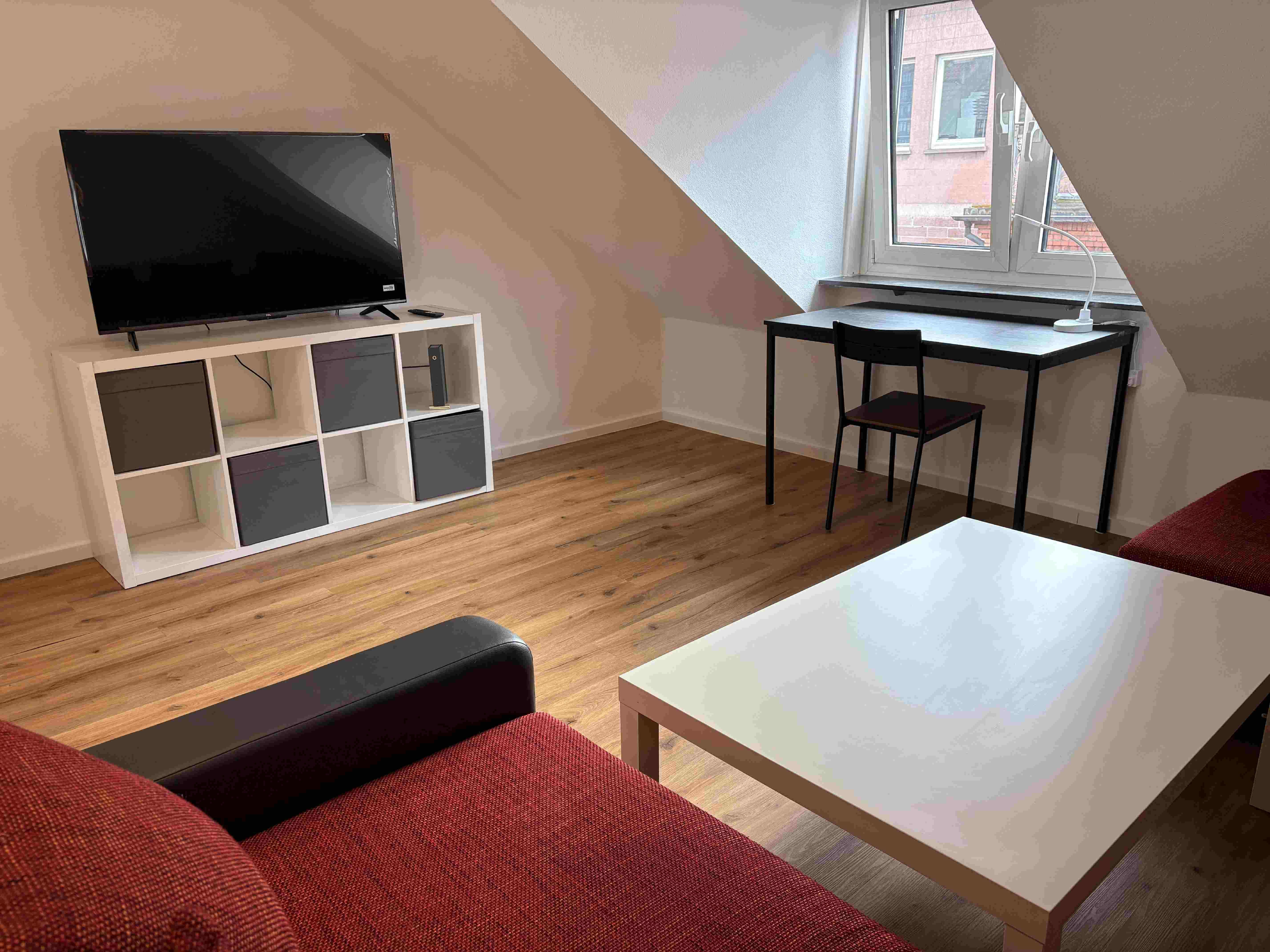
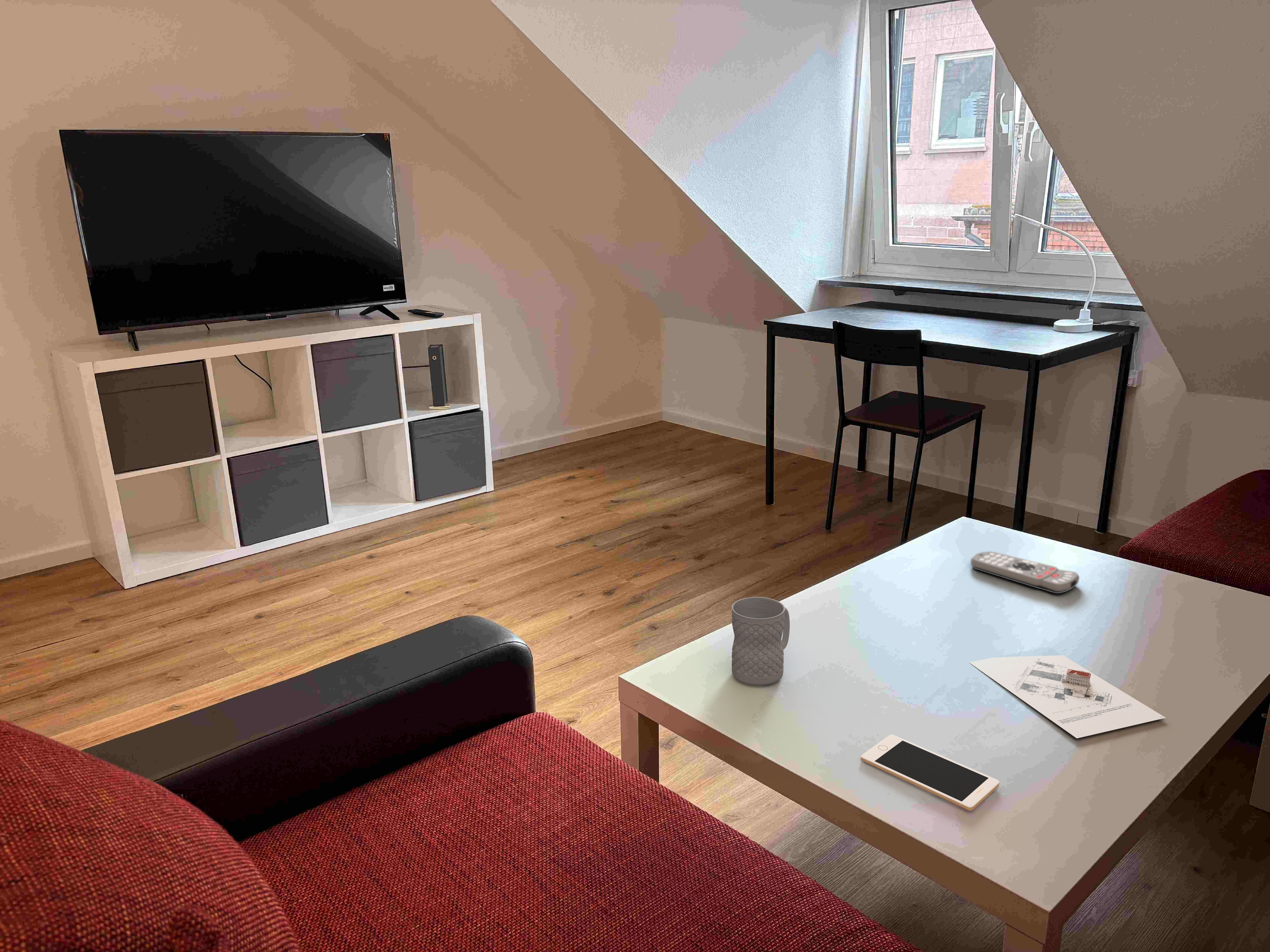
+ cell phone [861,734,1000,811]
+ remote control [970,551,1080,594]
+ mug [731,597,790,685]
+ architectural model [969,655,1166,738]
